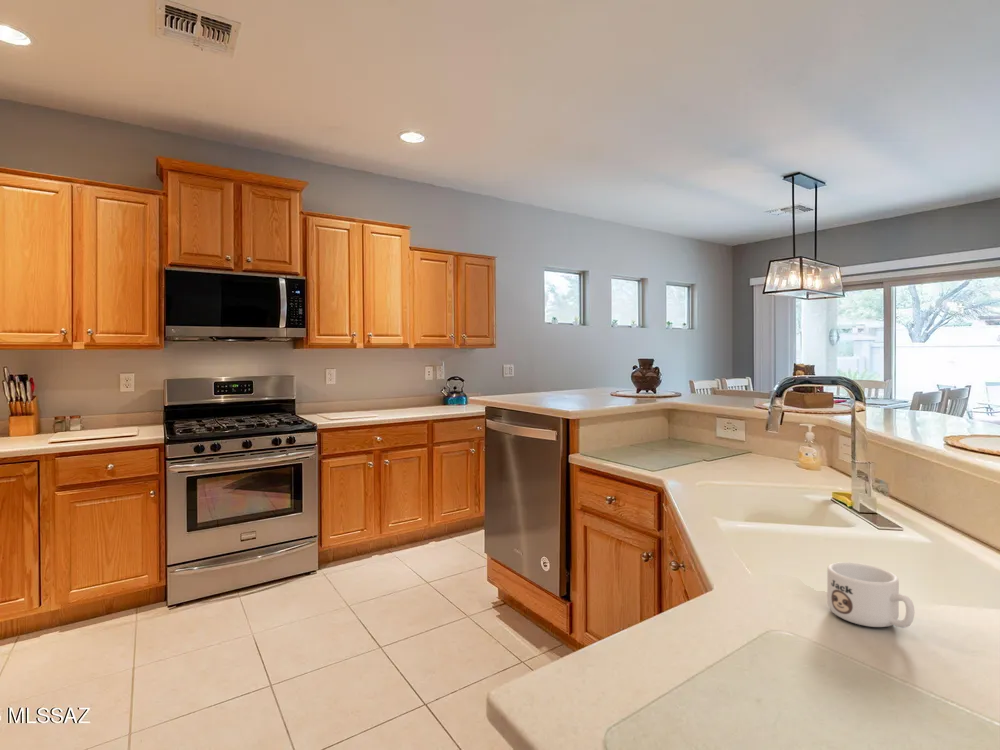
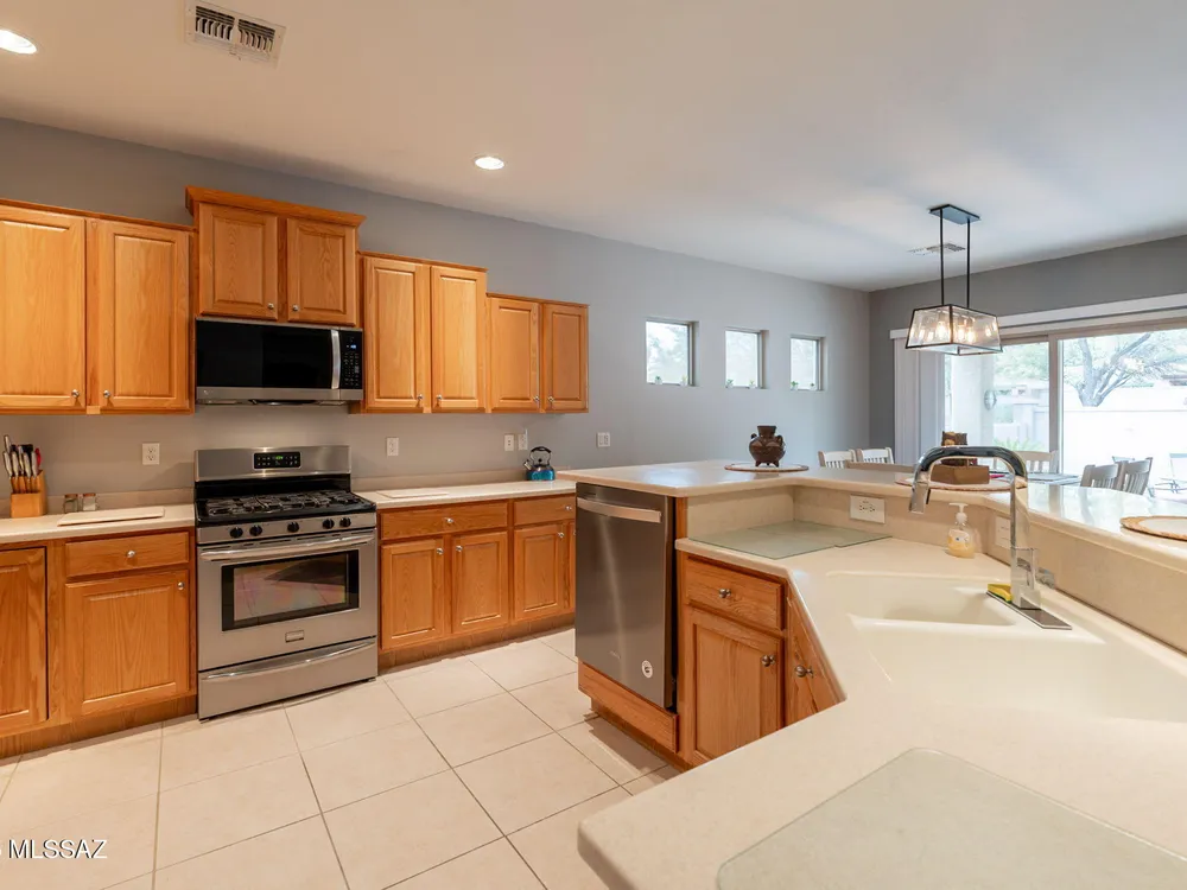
- mug [826,561,915,628]
